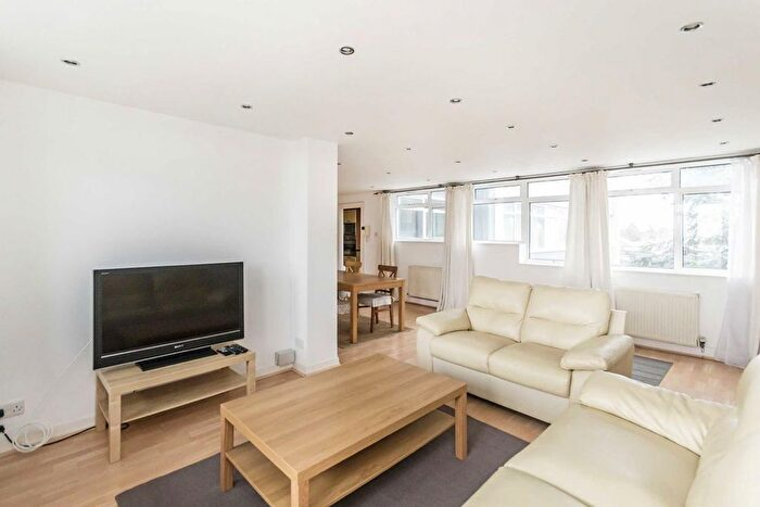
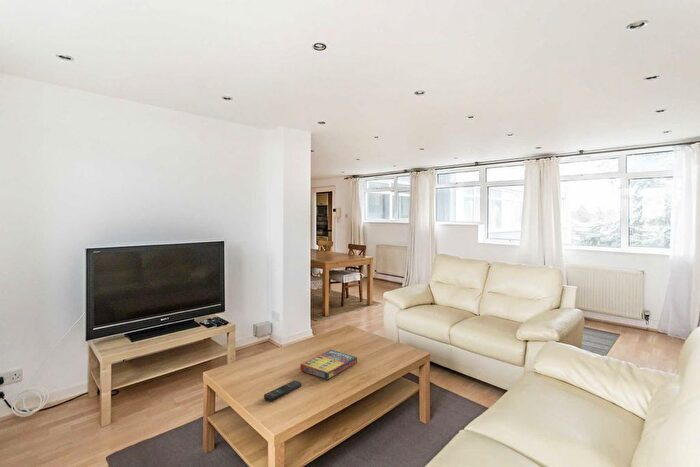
+ game compilation box [299,349,358,381]
+ remote control [263,380,303,402]
